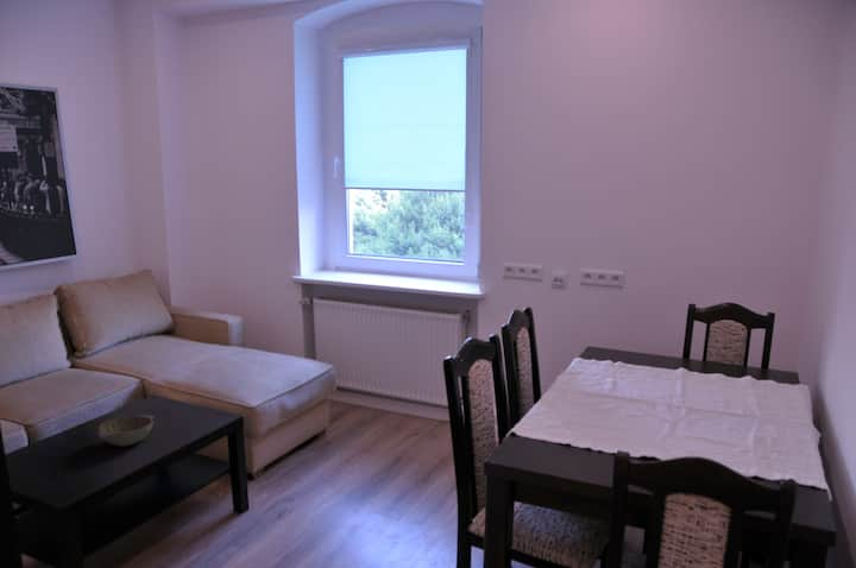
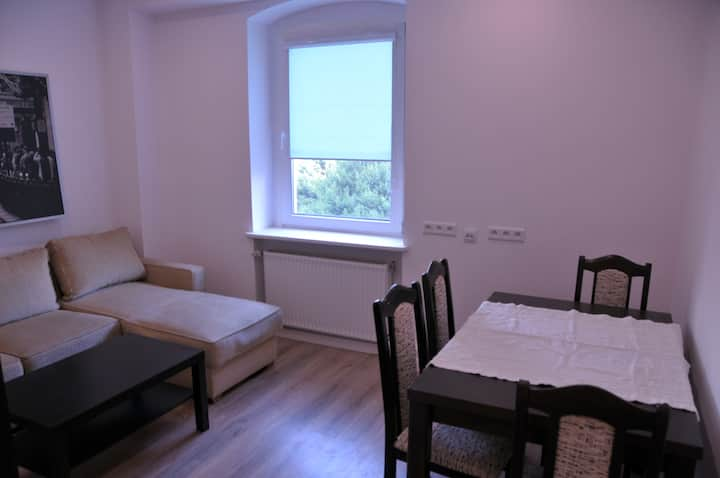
- decorative bowl [96,414,156,448]
